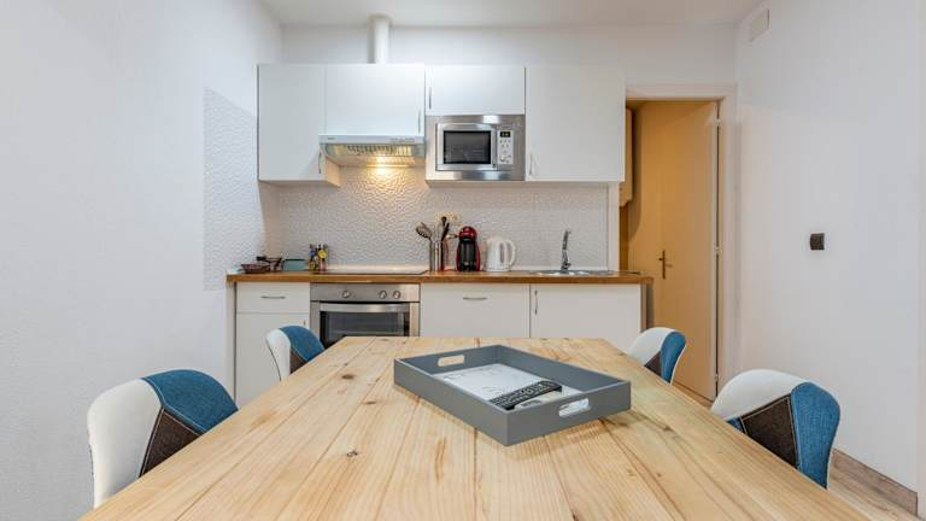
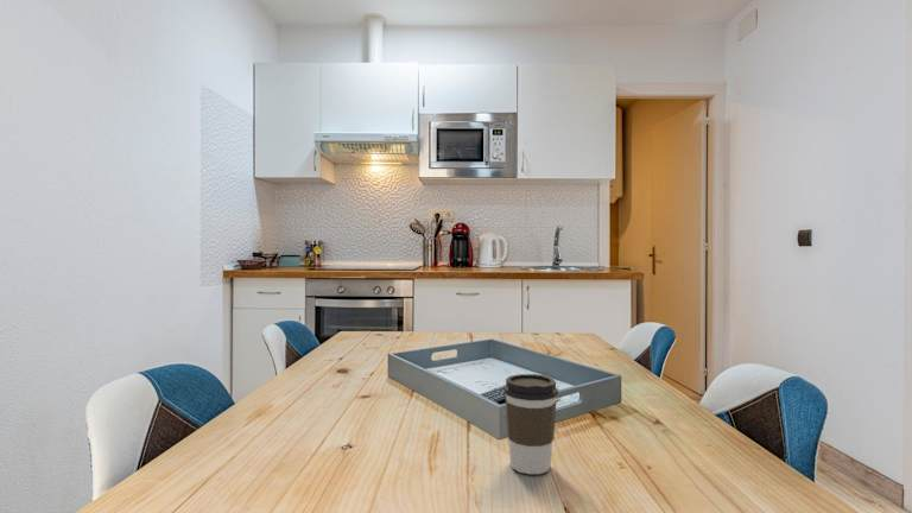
+ coffee cup [502,373,559,475]
